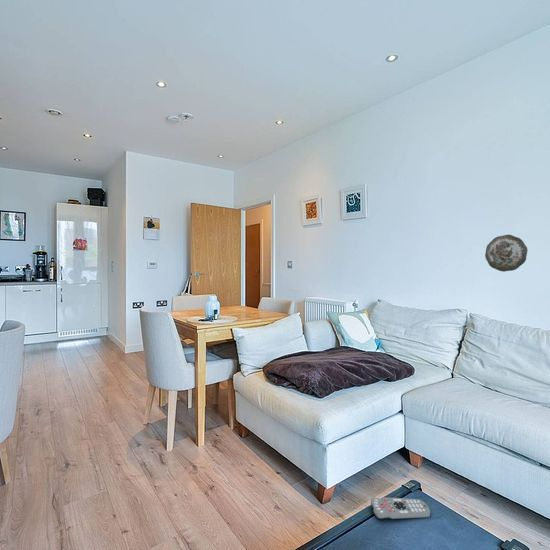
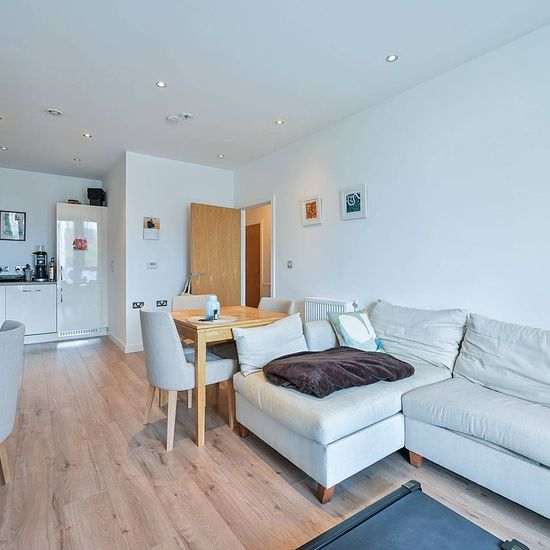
- remote control [370,496,431,521]
- decorative plate [484,234,529,273]
